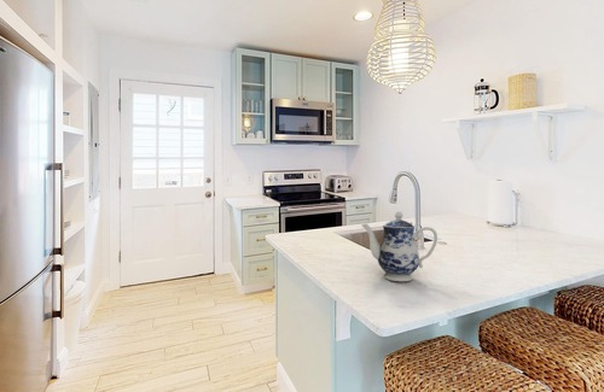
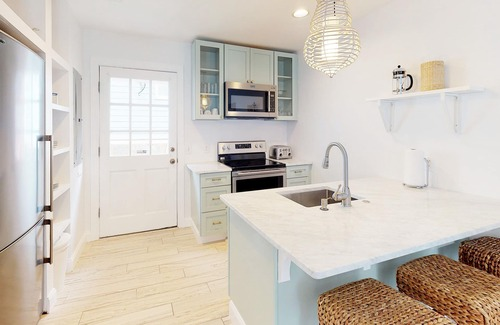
- teapot [361,211,439,282]
